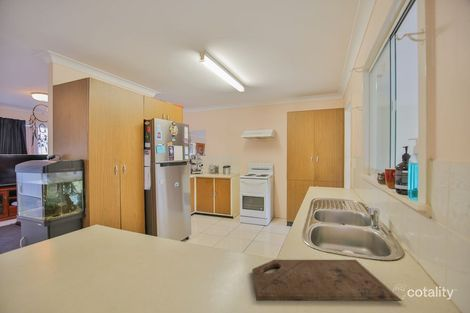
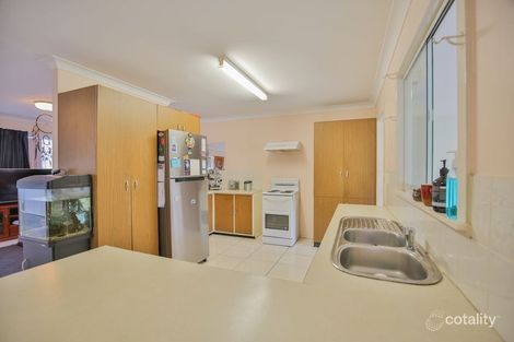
- cutting board [251,259,403,302]
